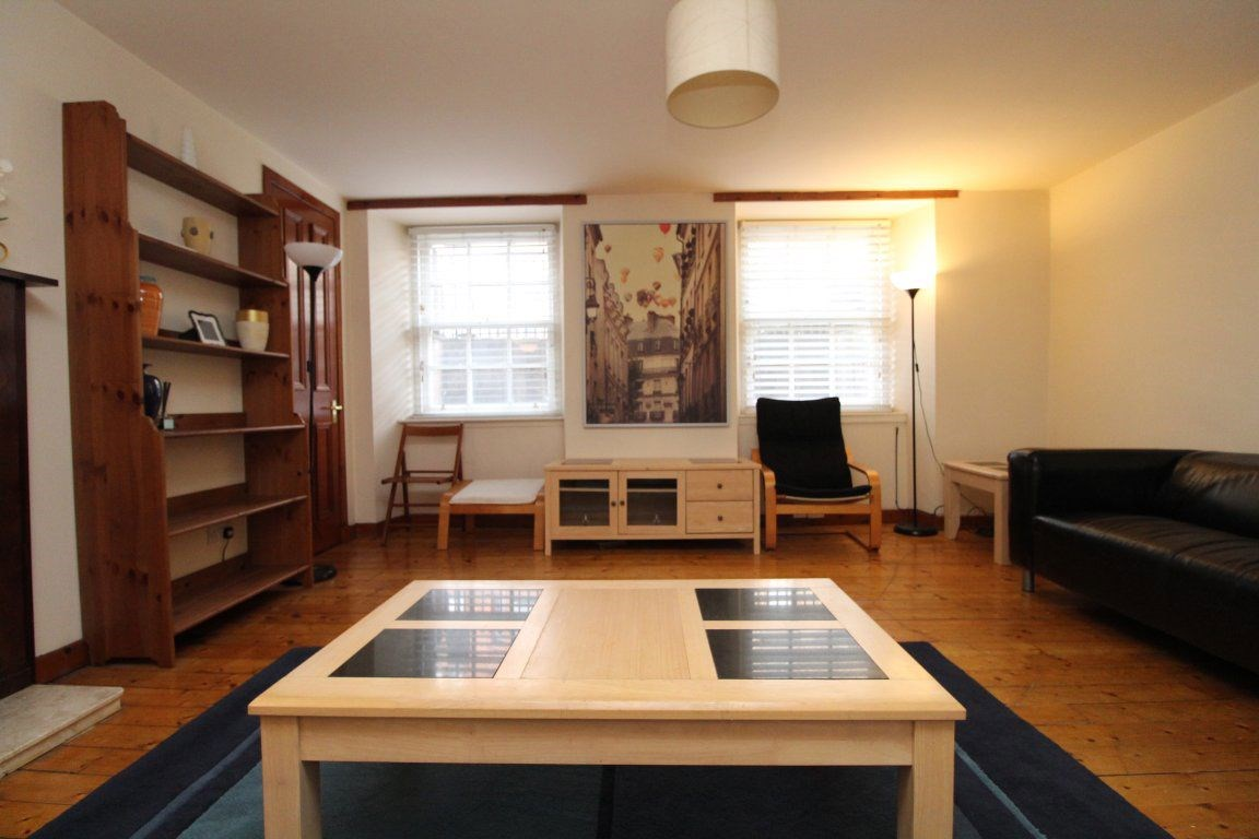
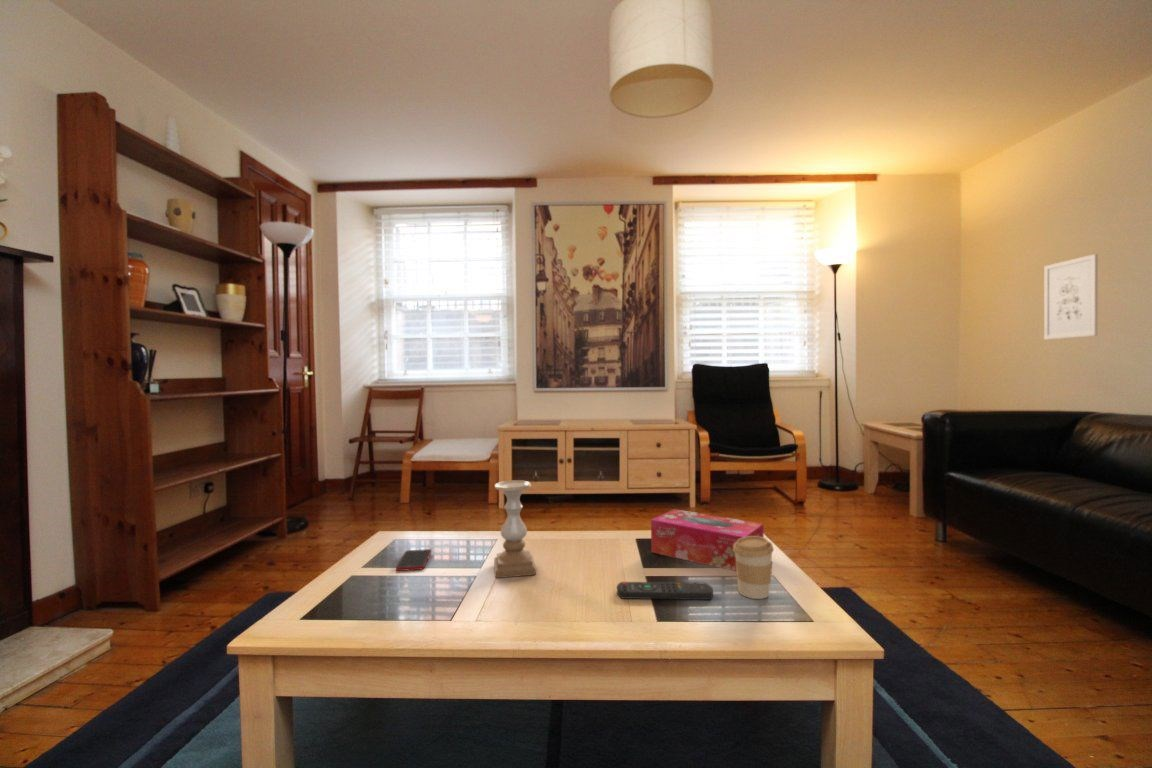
+ cell phone [395,548,432,572]
+ remote control [616,581,714,601]
+ coffee cup [733,536,775,600]
+ wall art [1043,253,1099,341]
+ tissue box [650,508,765,572]
+ candle holder [493,479,537,579]
